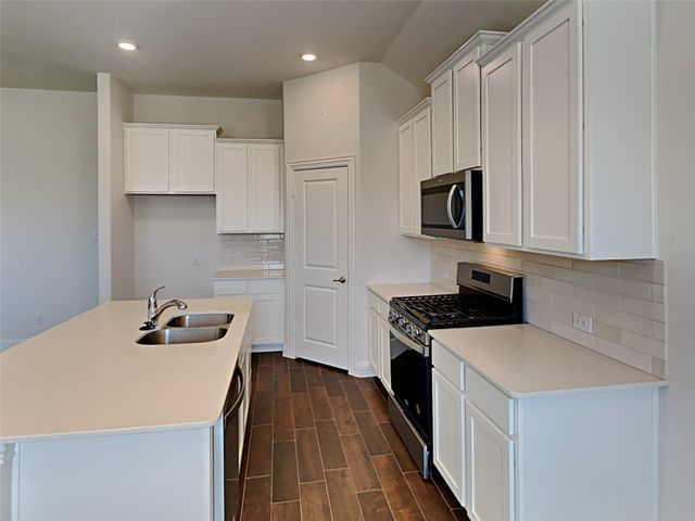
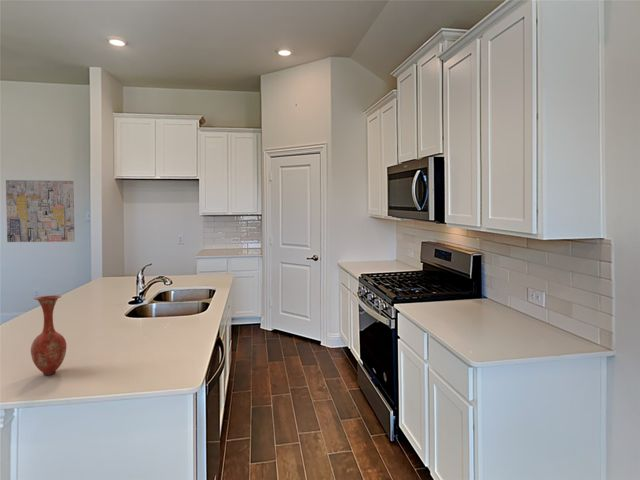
+ vase [30,294,68,376]
+ wall art [5,179,76,243]
